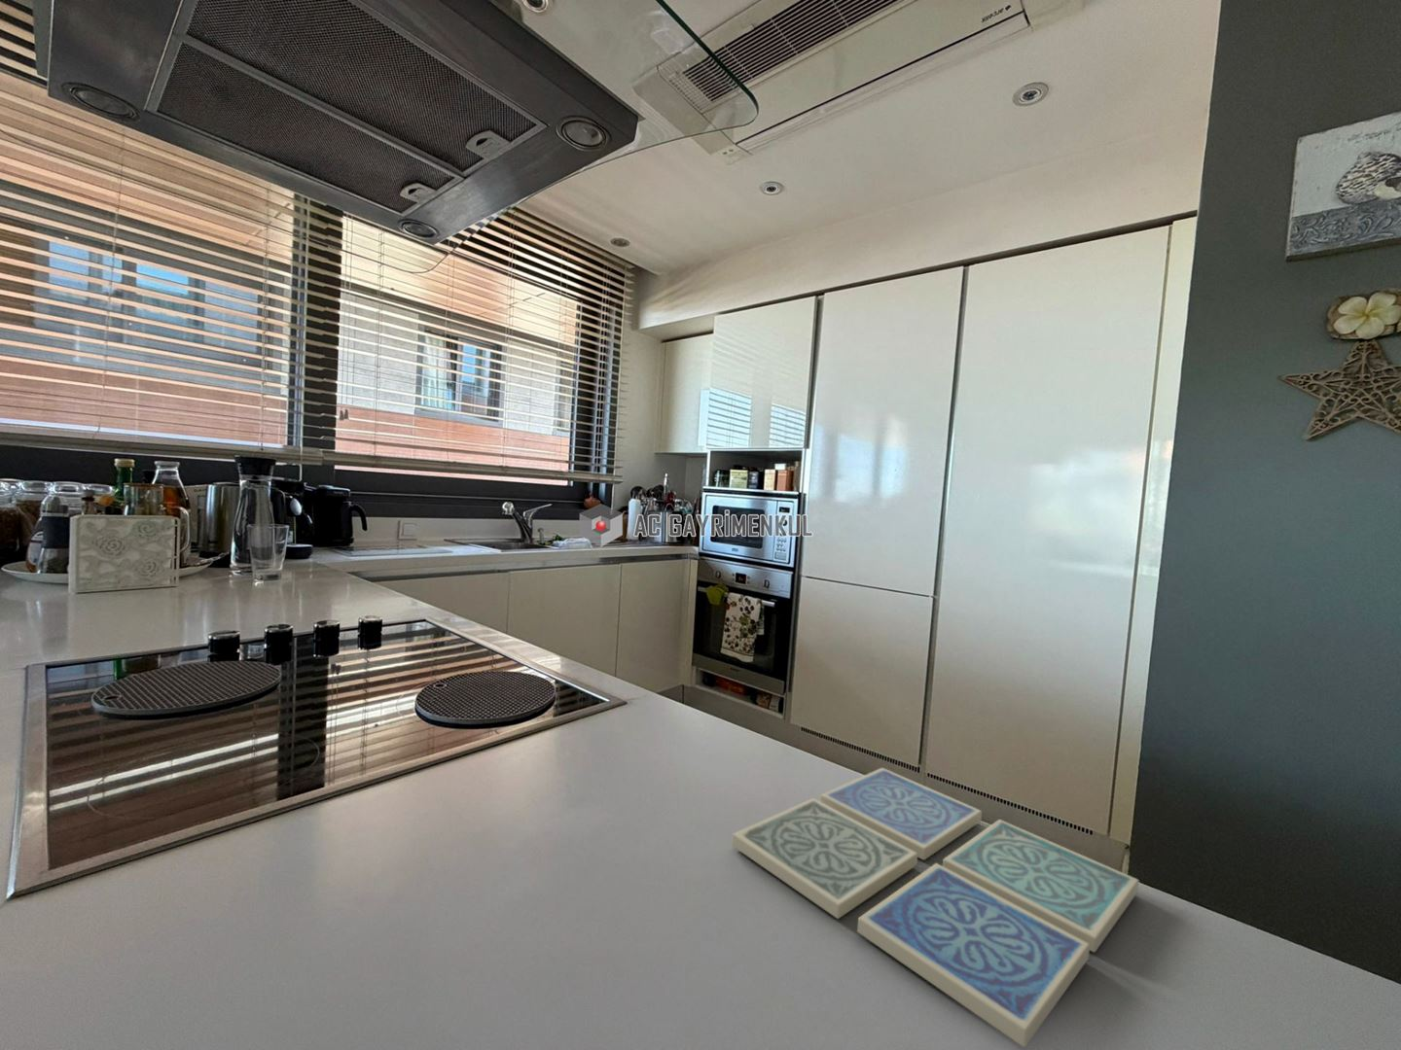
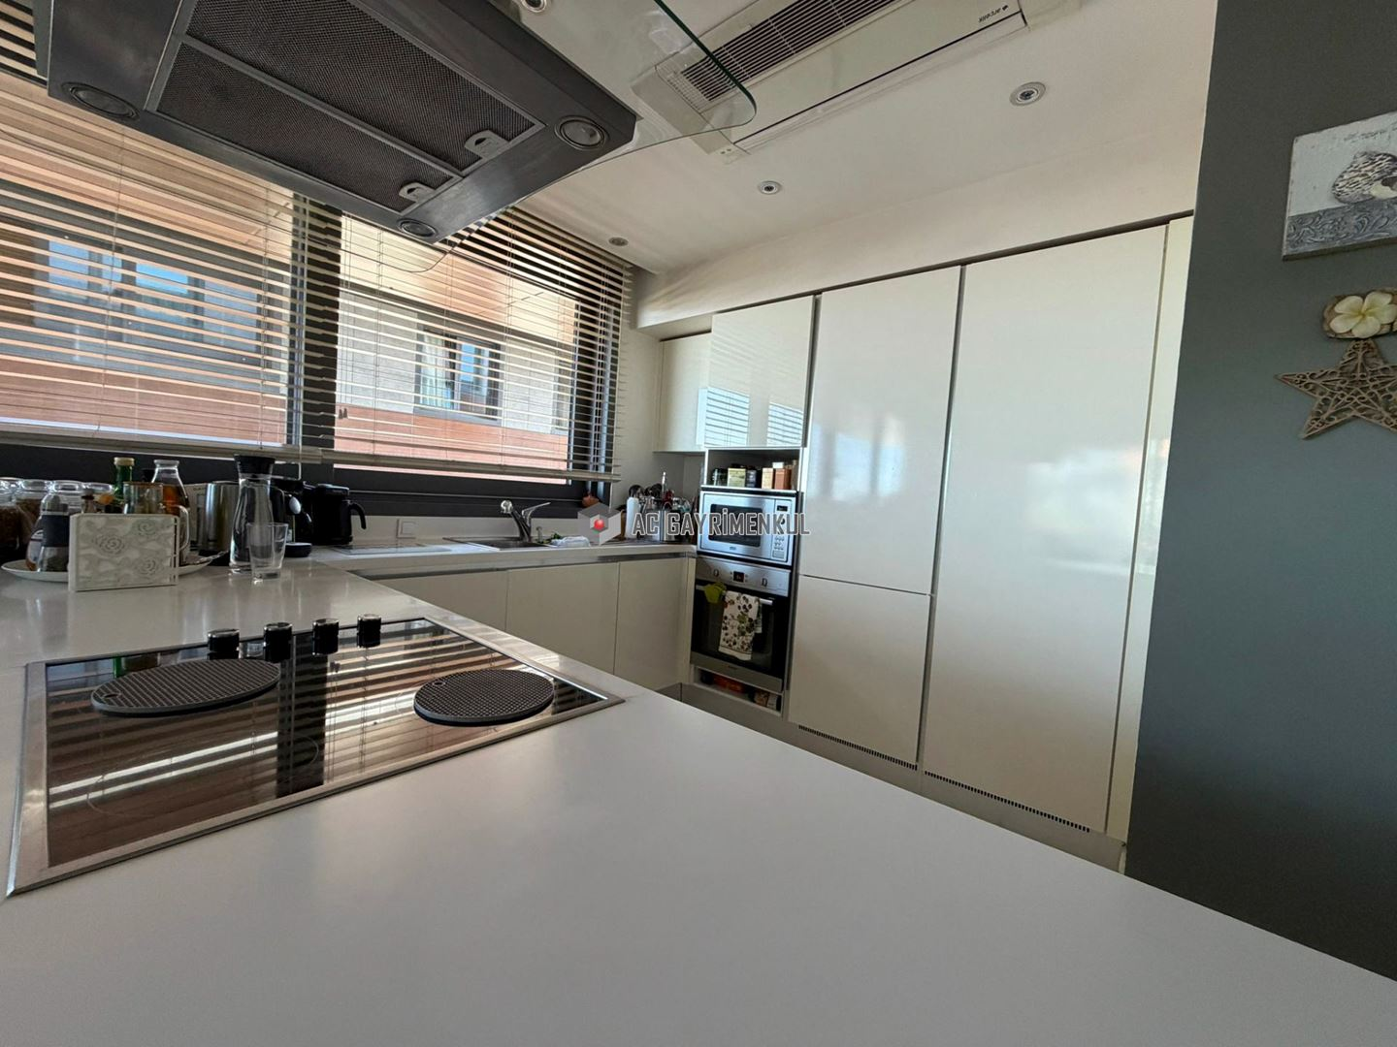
- drink coaster [730,767,1141,1048]
